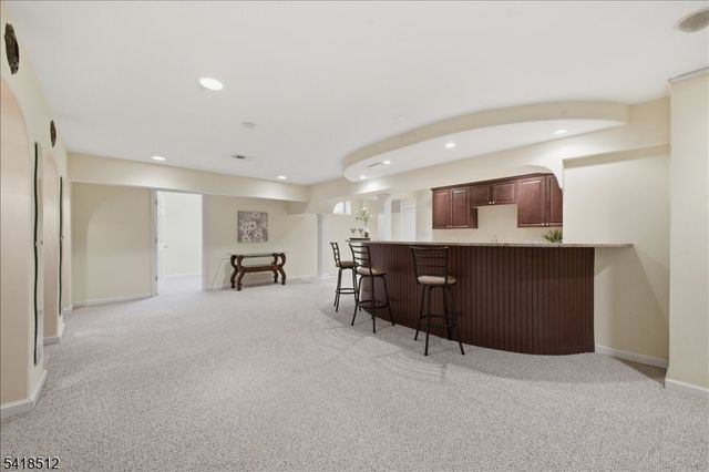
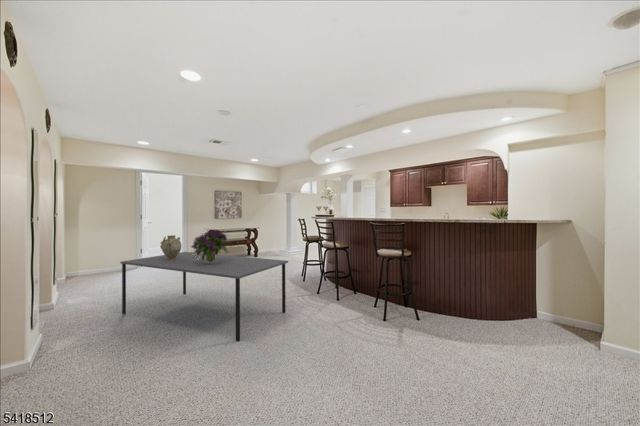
+ ceramic jug [159,234,183,260]
+ dining table [119,251,289,343]
+ bouquet [190,228,231,263]
